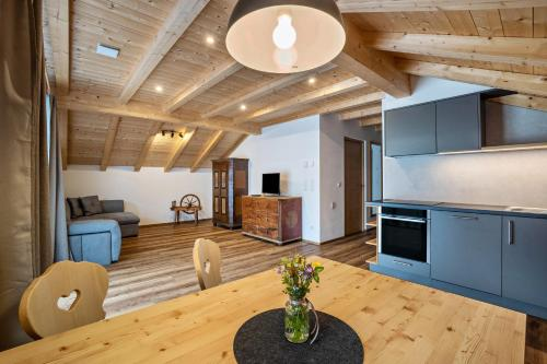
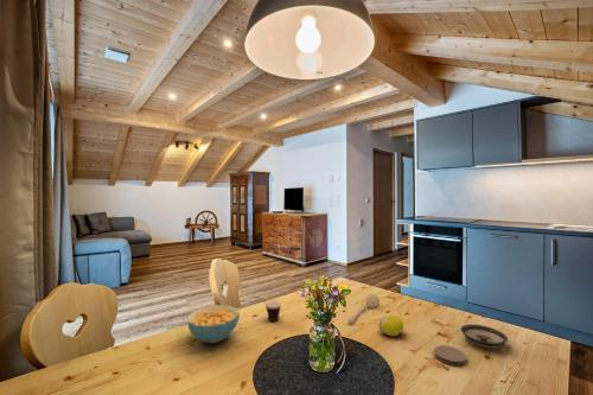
+ spoon [347,292,381,325]
+ coaster [433,344,467,367]
+ saucer [459,324,509,349]
+ cereal bowl [186,304,241,344]
+ cup [251,295,282,323]
+ fruit [377,314,404,337]
